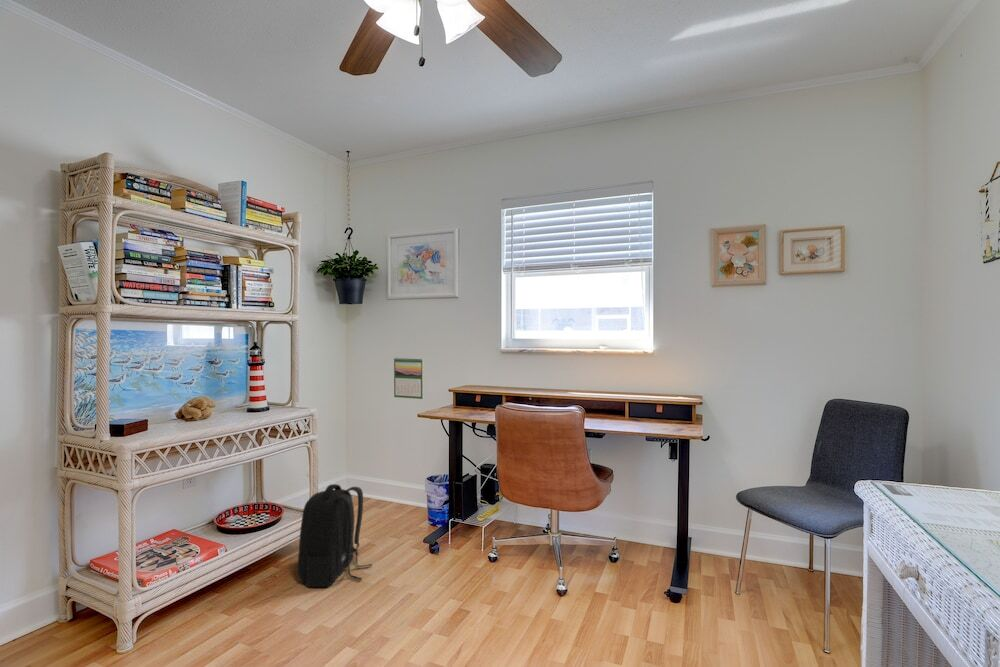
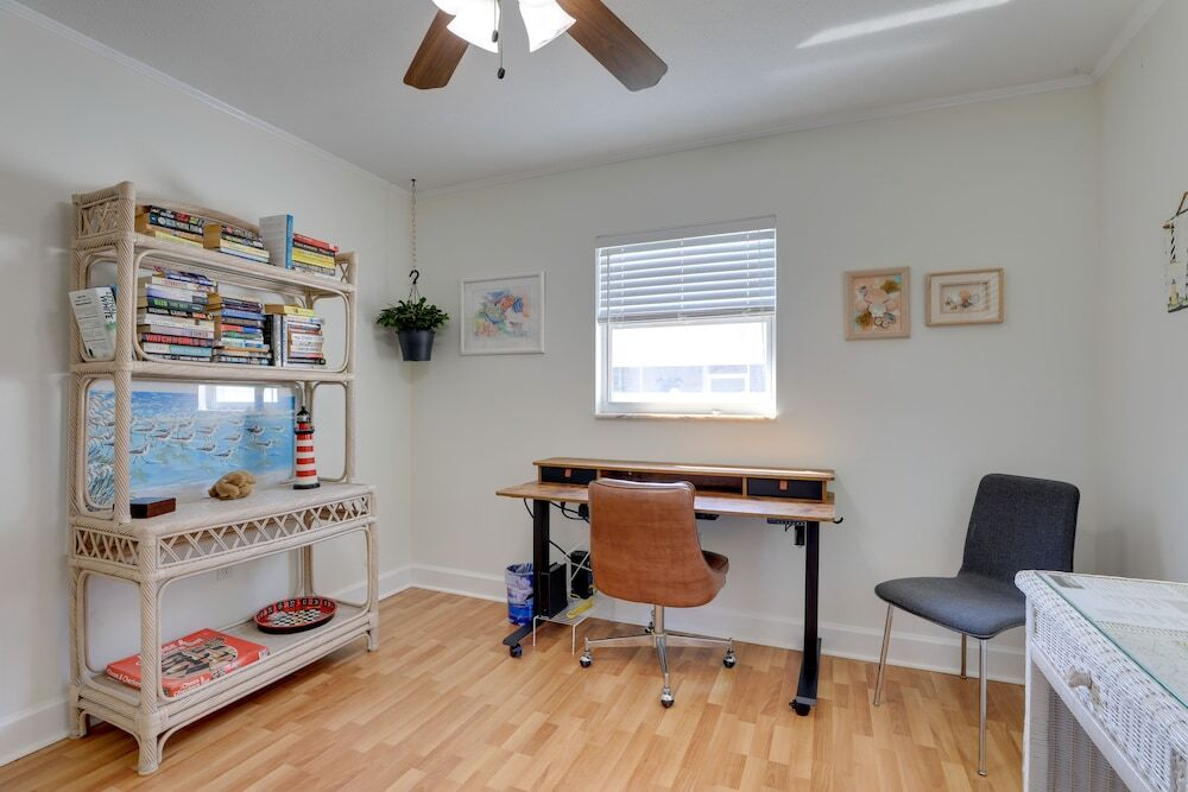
- calendar [393,356,424,400]
- backpack [297,483,373,588]
